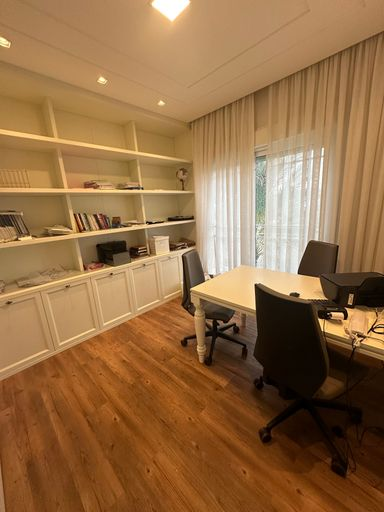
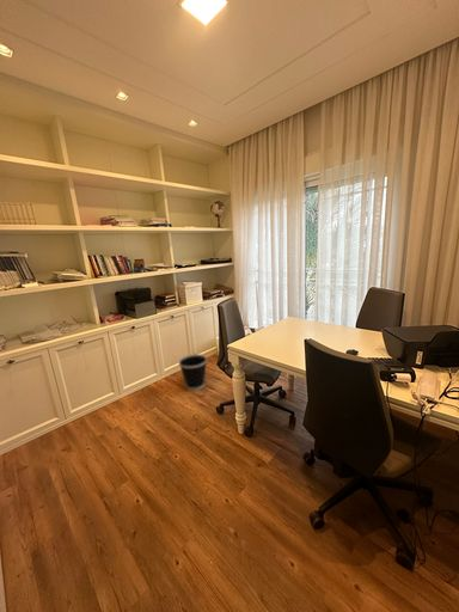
+ wastebasket [177,353,208,391]
